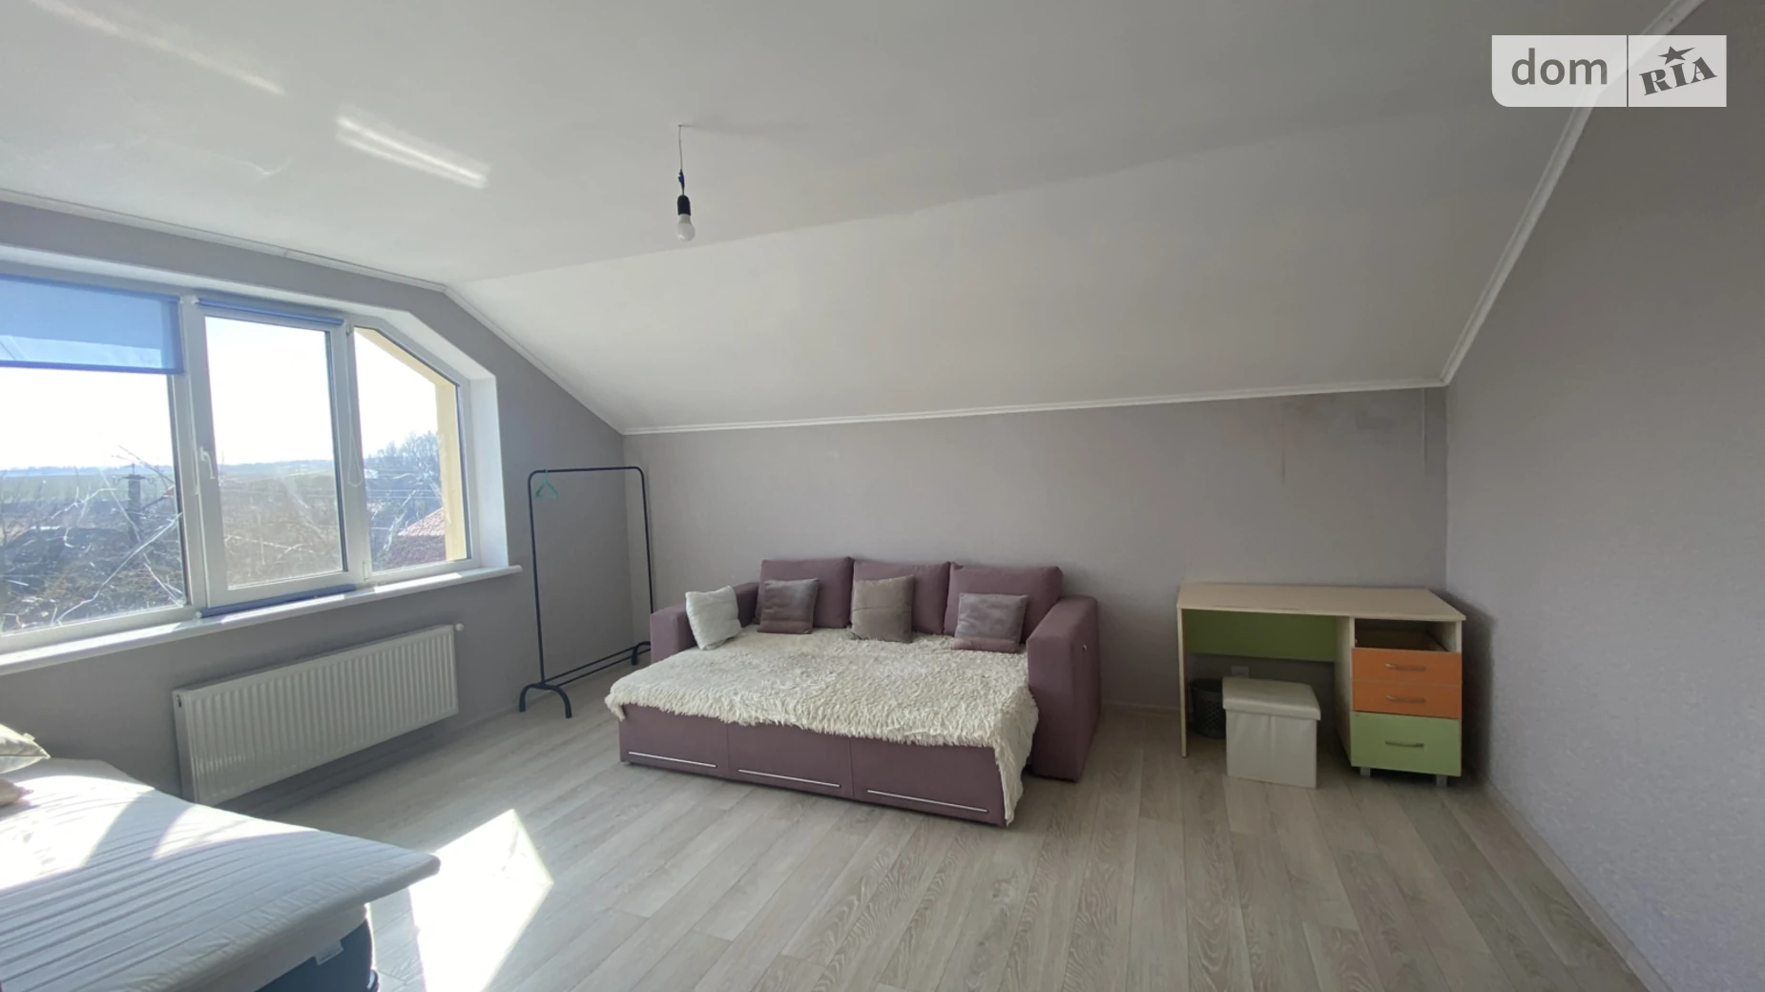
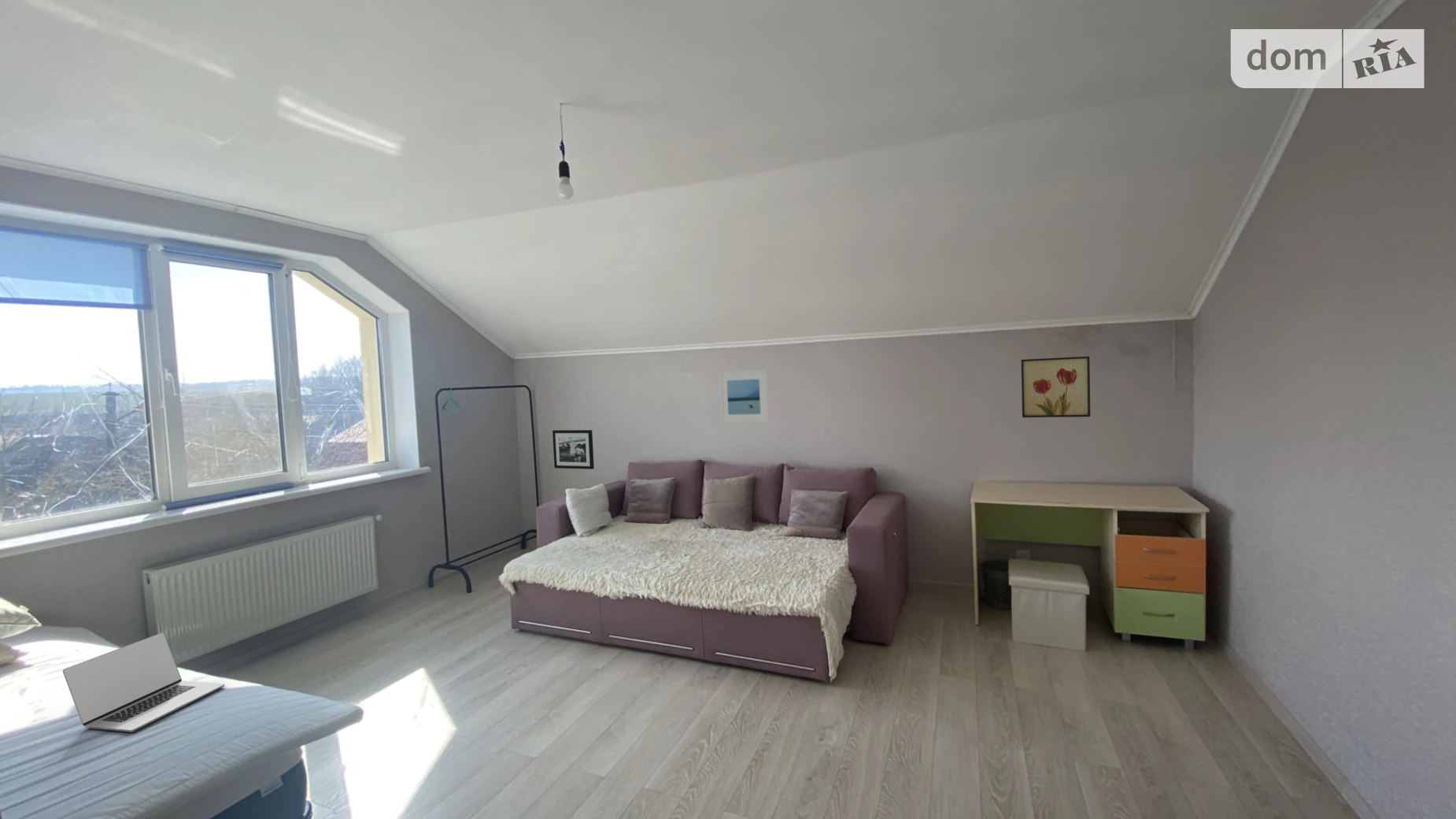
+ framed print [718,369,770,424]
+ laptop [62,632,225,733]
+ picture frame [552,429,595,470]
+ wall art [1021,356,1091,418]
